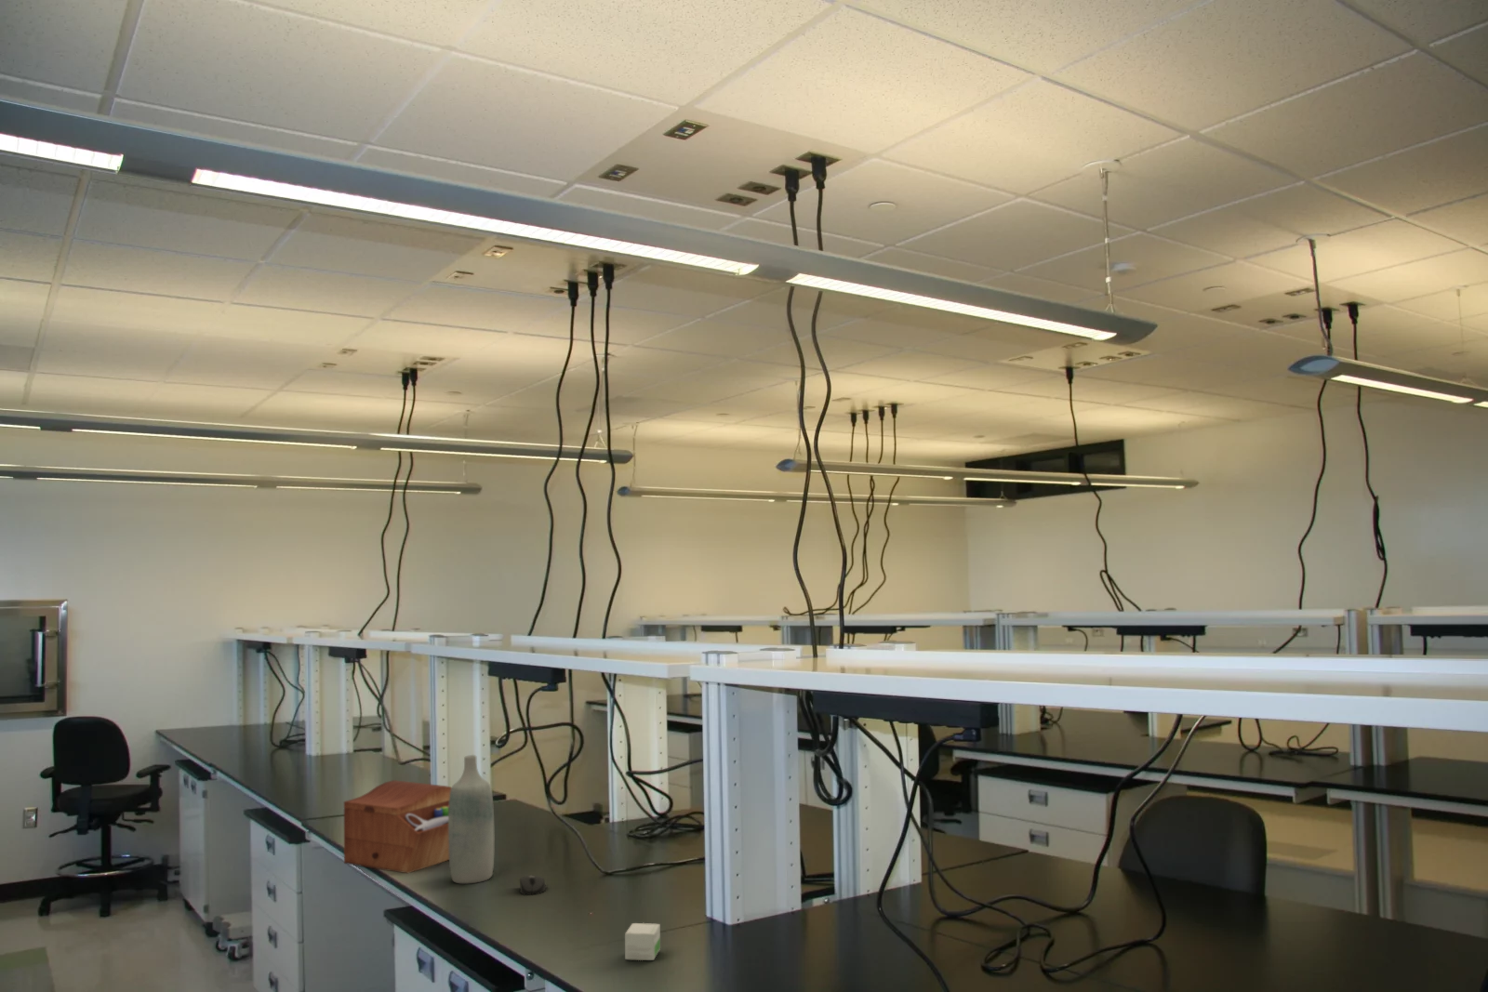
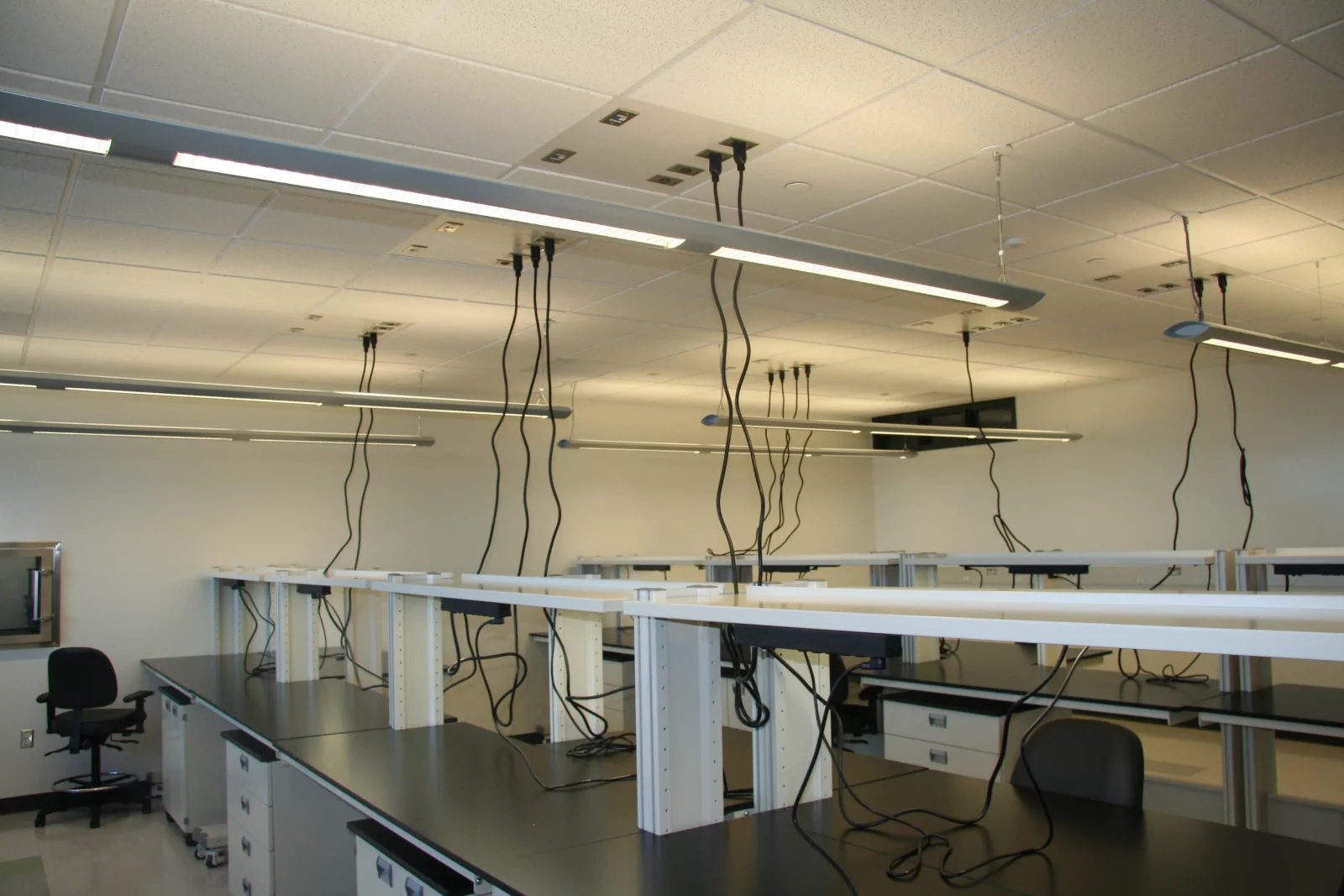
- sewing box [343,779,452,874]
- mouse [519,874,548,897]
- bottle [448,754,495,885]
- small box [624,922,661,961]
